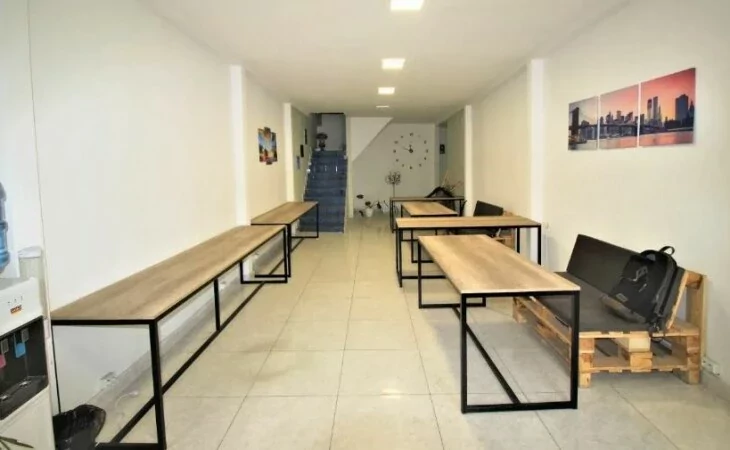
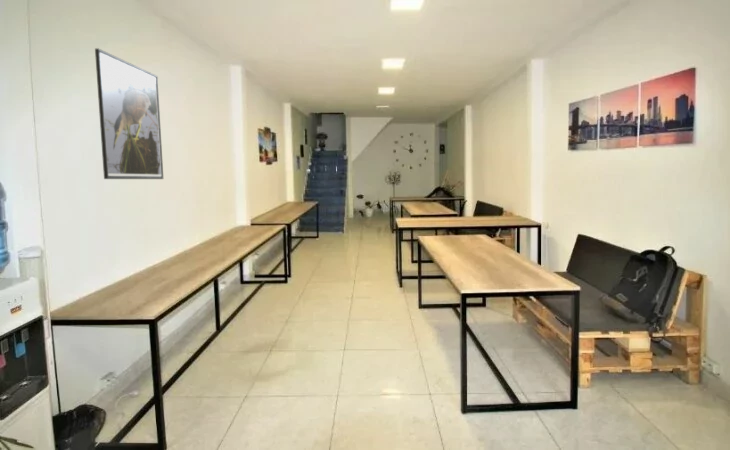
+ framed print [94,47,164,180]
